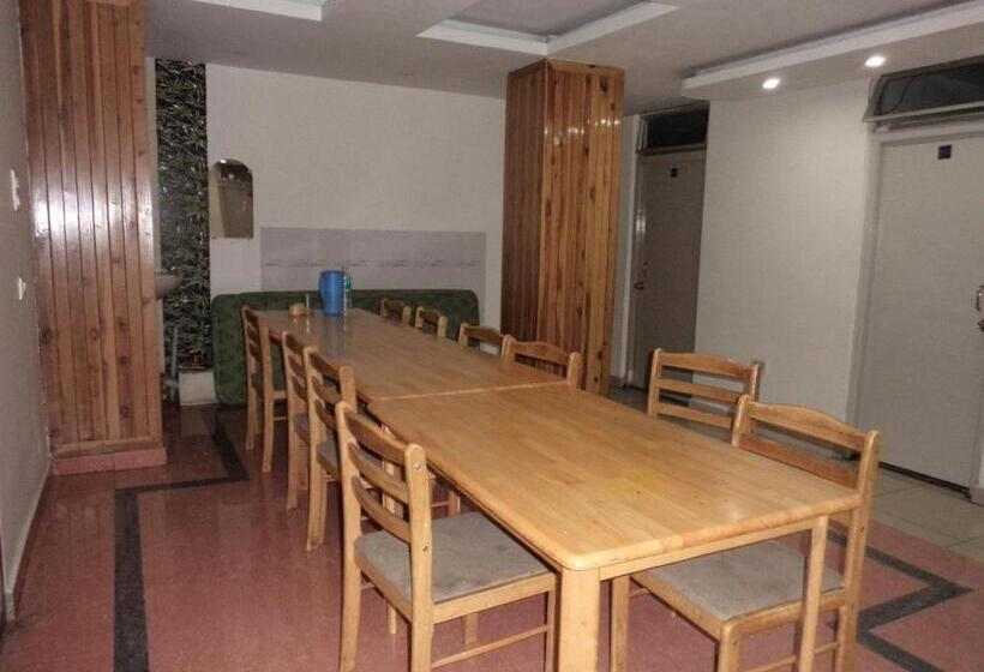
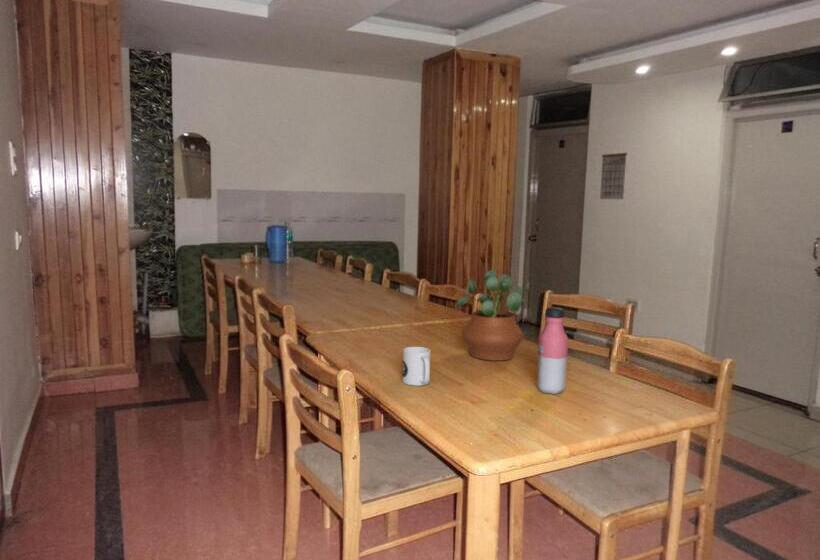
+ calendar [599,142,628,200]
+ potted plant [454,269,530,362]
+ water bottle [535,306,570,395]
+ mug [401,346,431,387]
